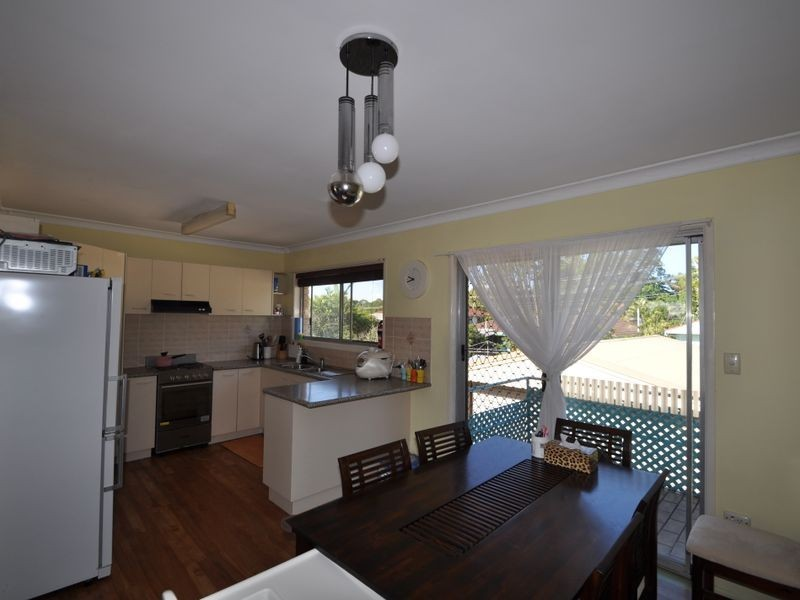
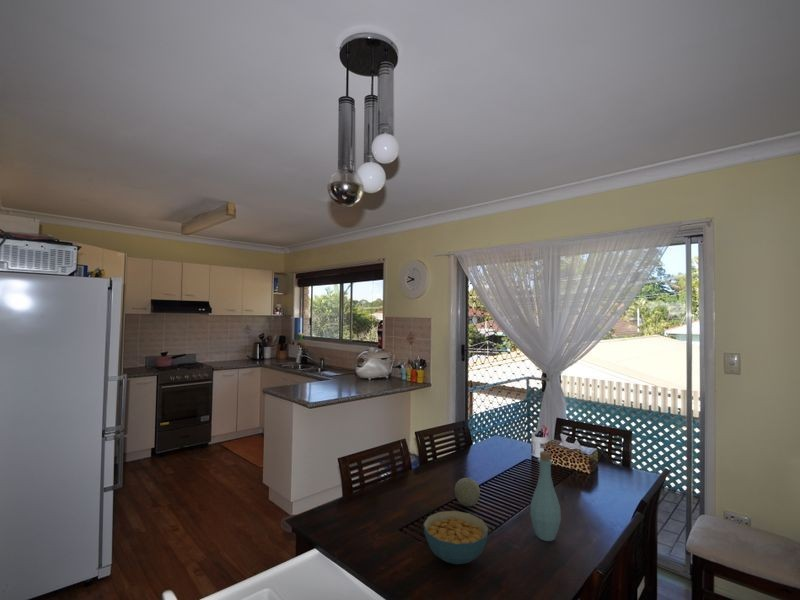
+ bottle [529,450,562,542]
+ fruit [454,477,481,507]
+ cereal bowl [422,510,490,565]
